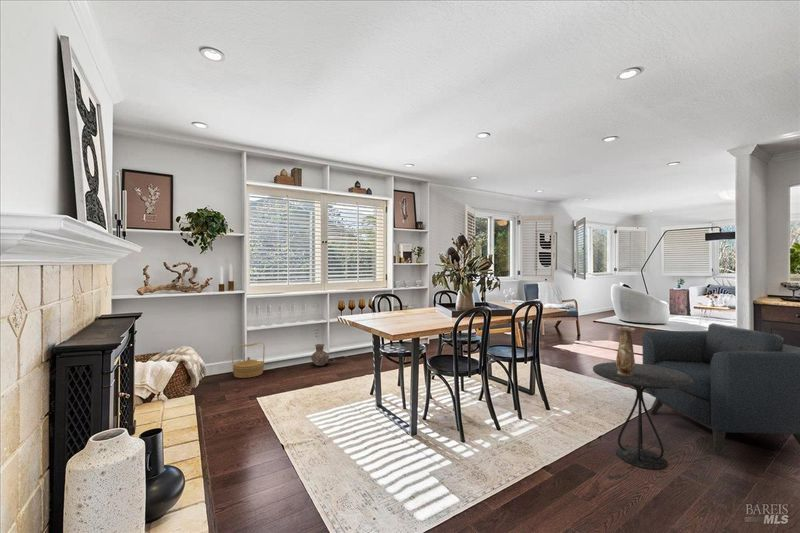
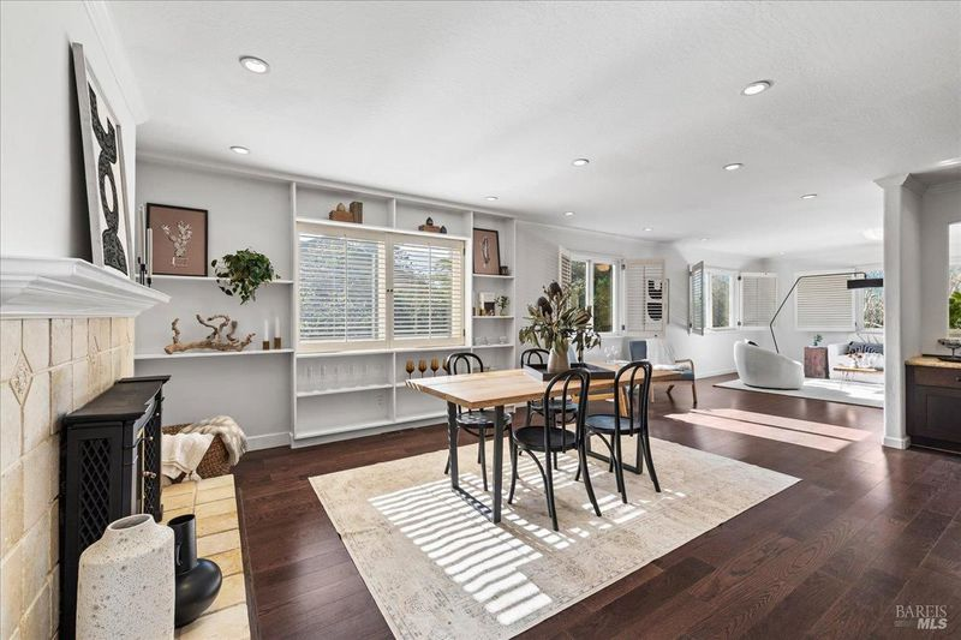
- vase [615,326,636,376]
- basket [231,341,266,379]
- ceramic jug [310,343,330,366]
- side table [592,361,693,470]
- armchair [641,322,800,455]
